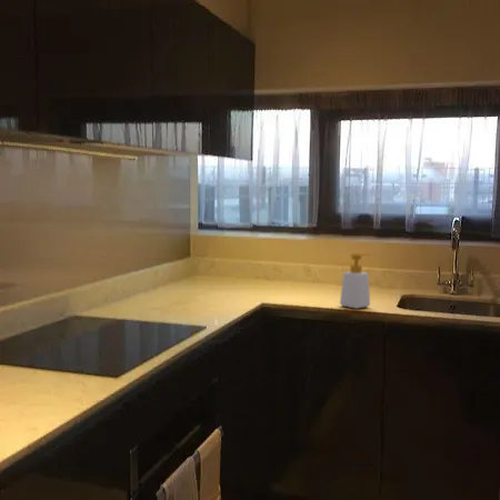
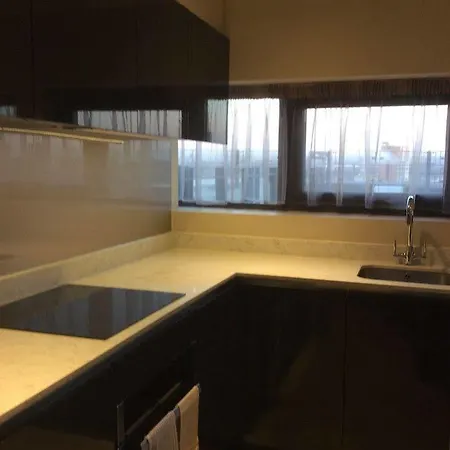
- soap bottle [339,251,372,310]
